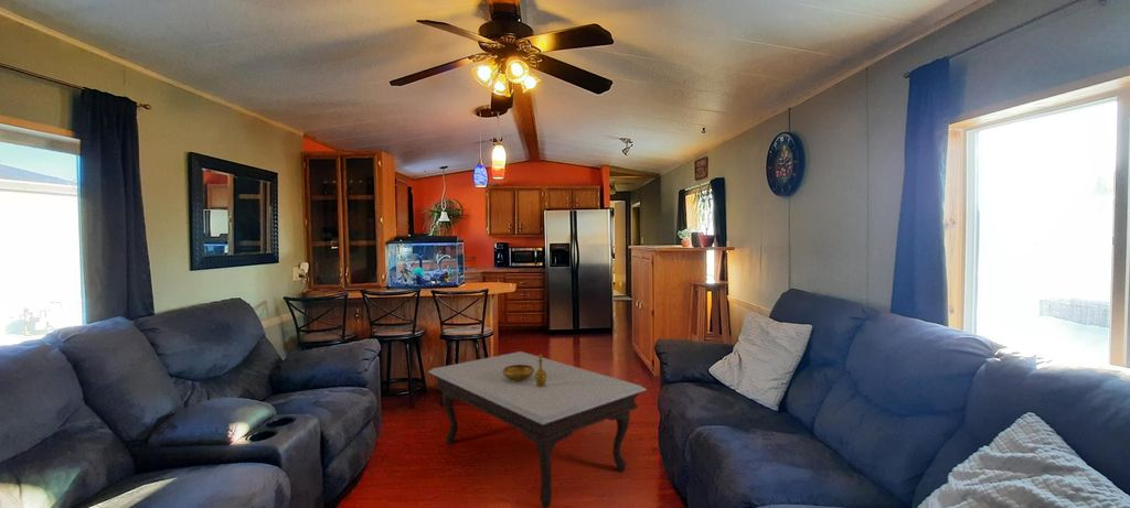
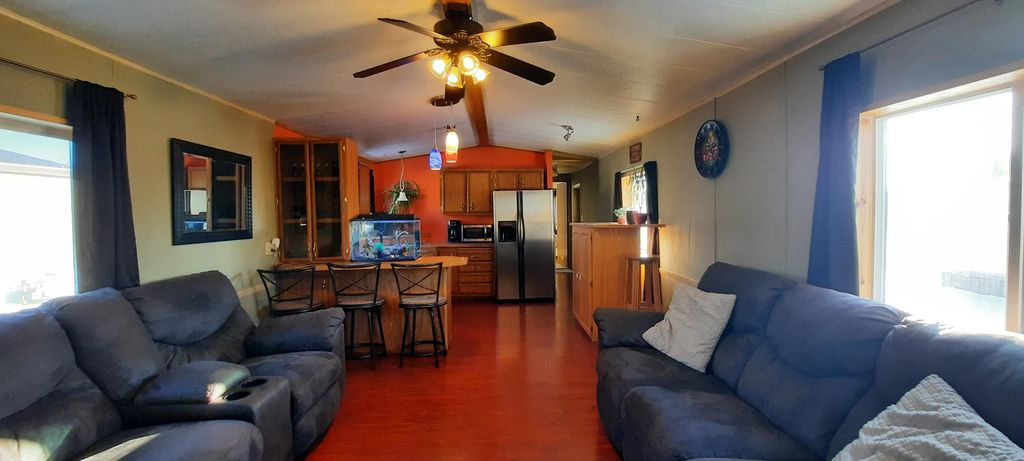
- coffee table [427,350,648,508]
- decorative bowl [503,353,546,387]
